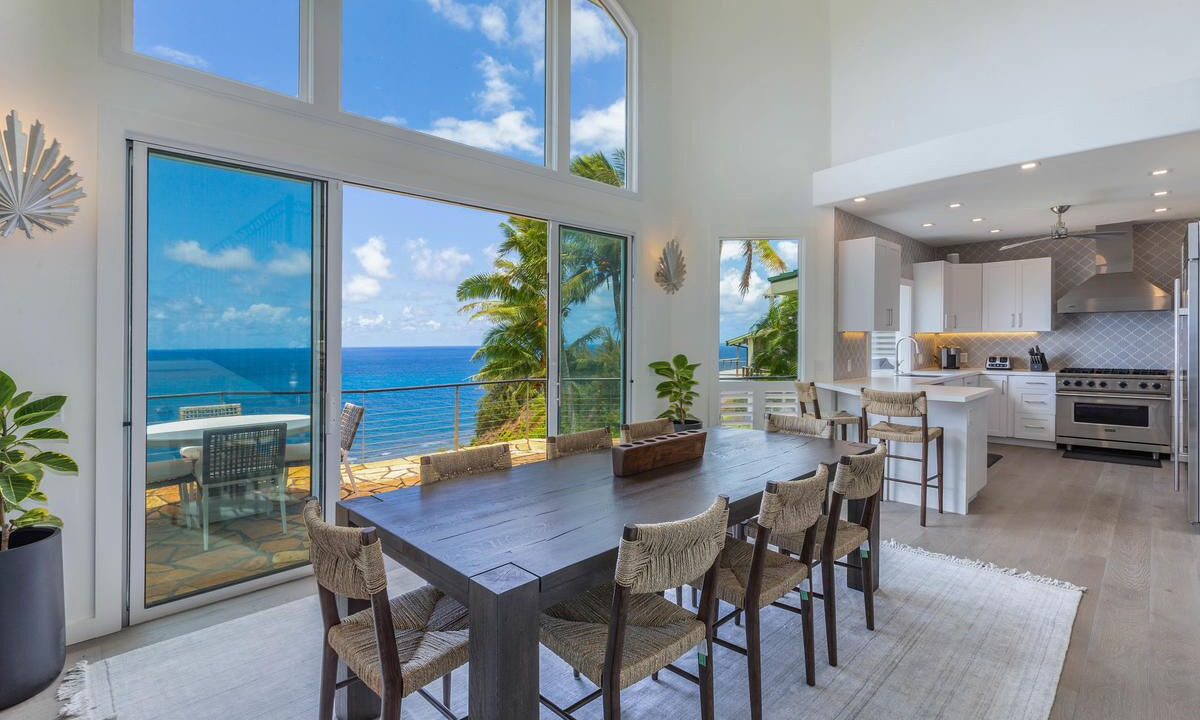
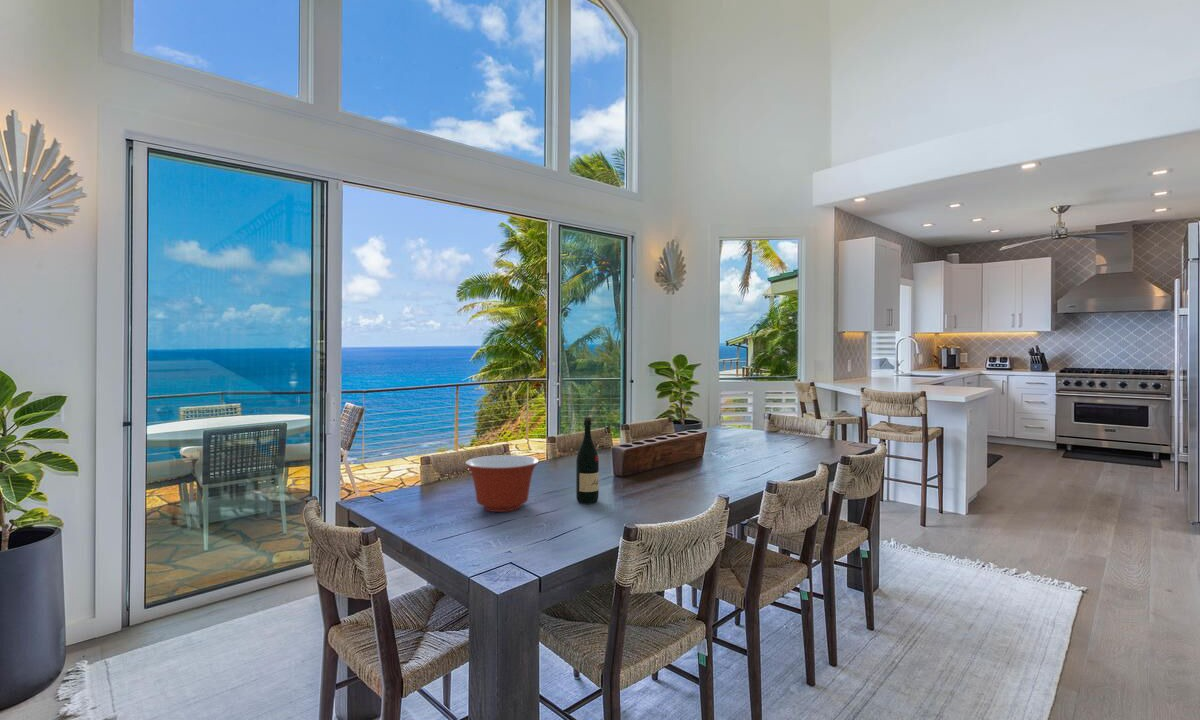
+ mixing bowl [464,454,540,513]
+ wine bottle [575,416,600,505]
